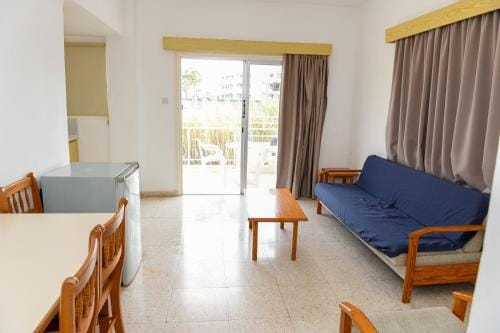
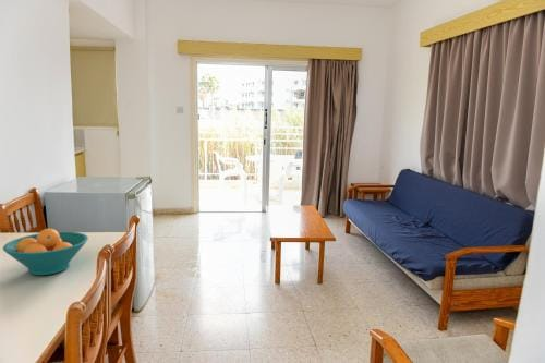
+ fruit bowl [2,228,89,276]
